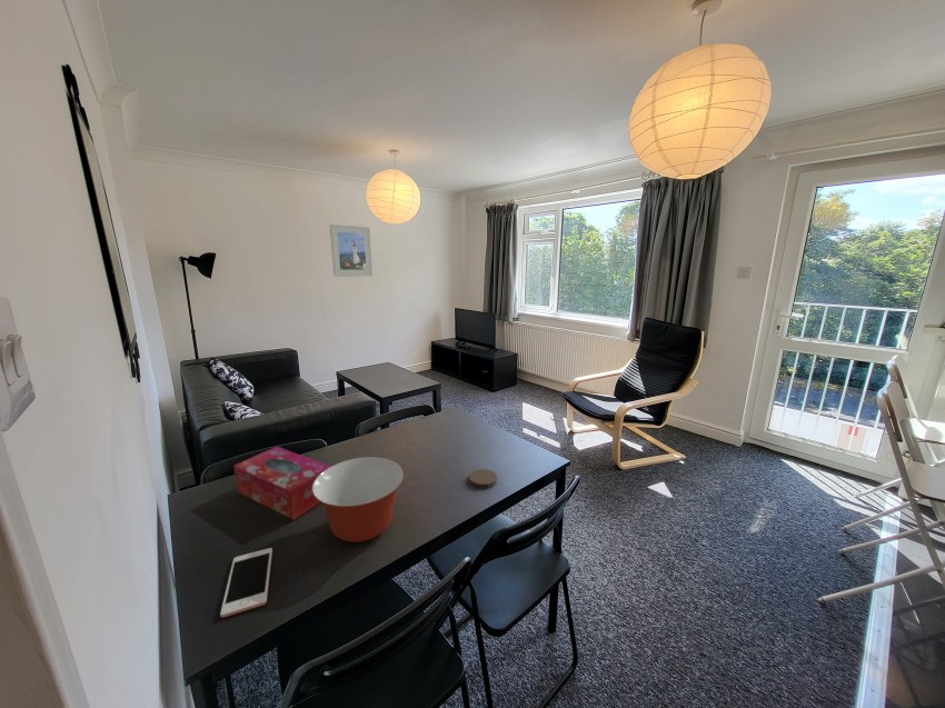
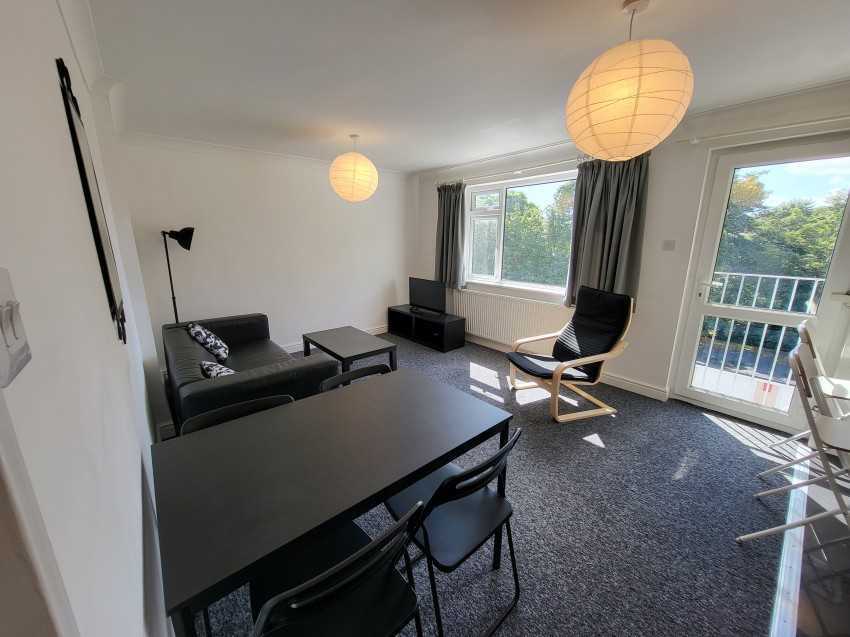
- coaster [468,468,498,489]
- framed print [329,223,374,278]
- cell phone [219,547,273,618]
- mixing bowl [312,456,405,544]
- tissue box [232,446,331,521]
